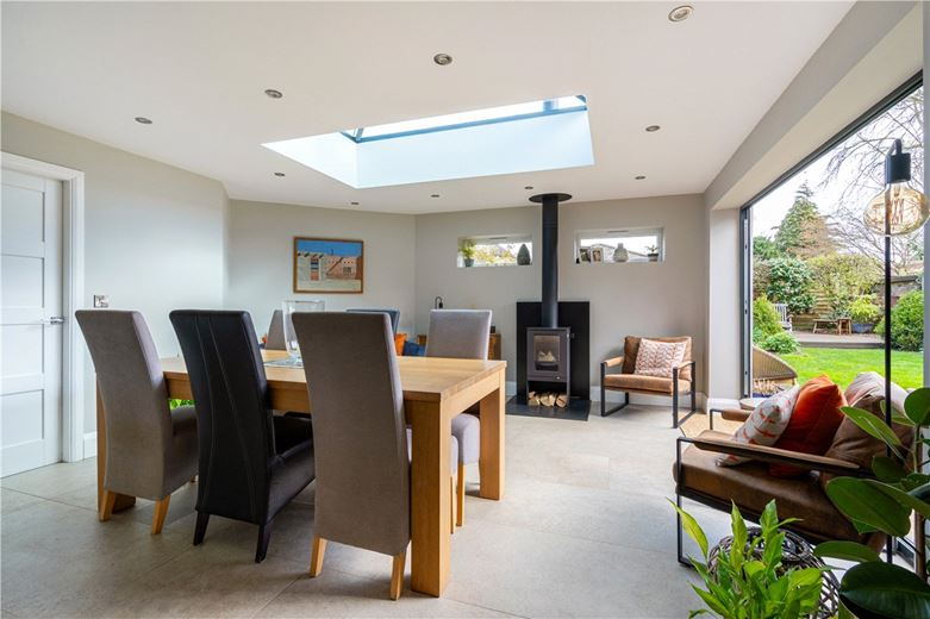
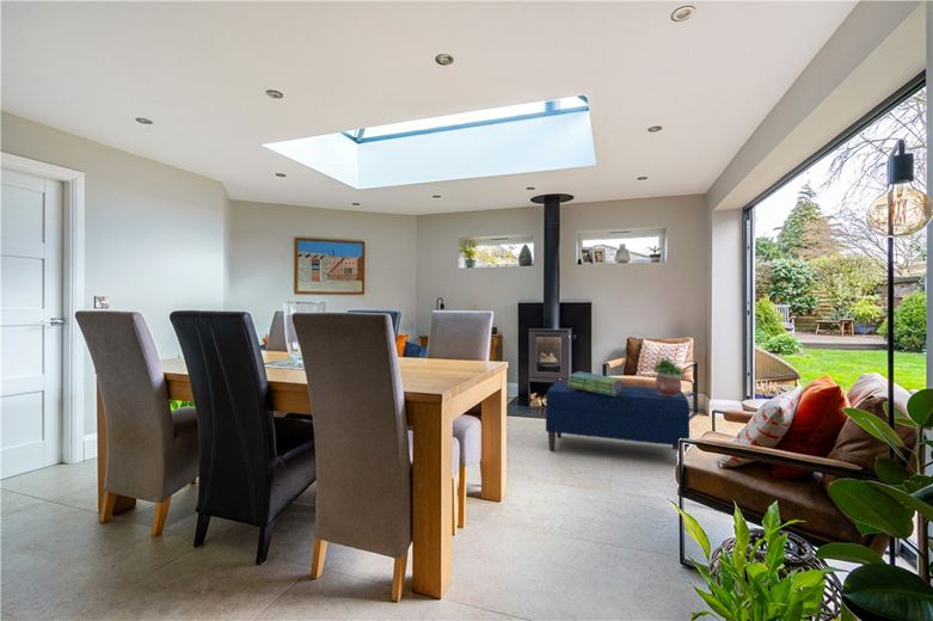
+ bench [545,381,690,453]
+ stack of books [566,370,622,395]
+ potted plant [652,355,687,398]
